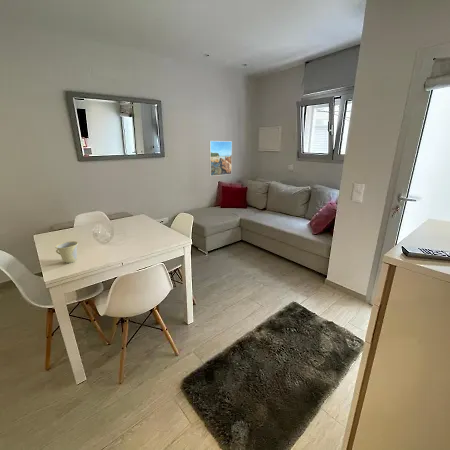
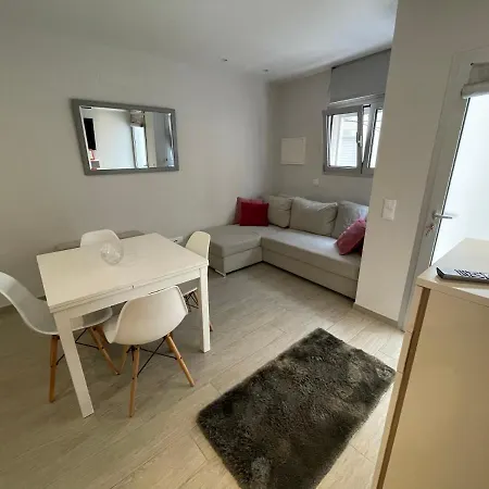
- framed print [208,140,233,177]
- cup [54,240,79,264]
